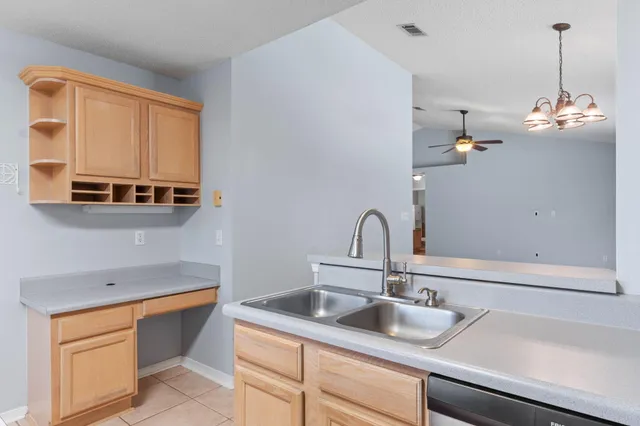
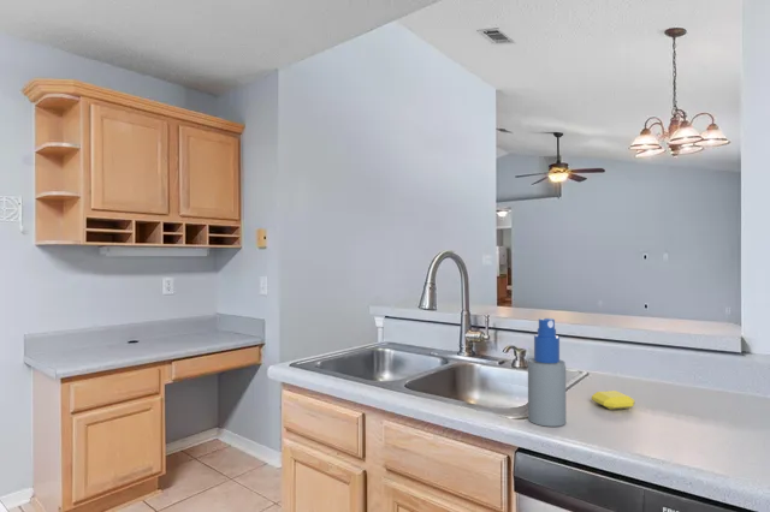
+ soap bar [591,389,636,411]
+ spray bottle [527,317,567,428]
